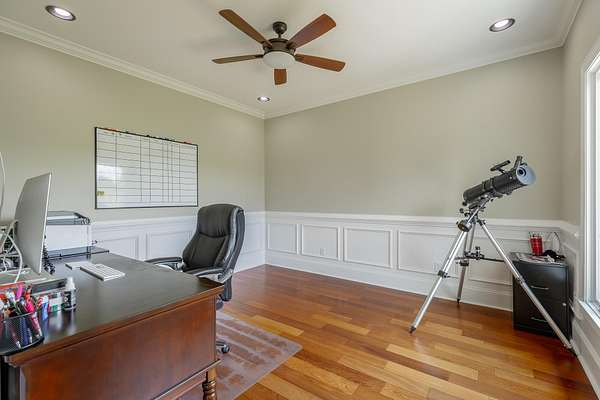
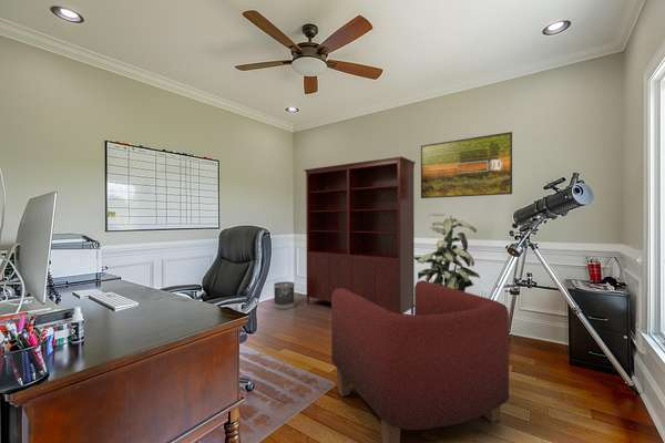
+ wastebasket [273,280,296,310]
+ armchair [330,279,510,443]
+ bookshelf [303,155,417,316]
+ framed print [420,131,513,199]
+ indoor plant [412,212,481,292]
